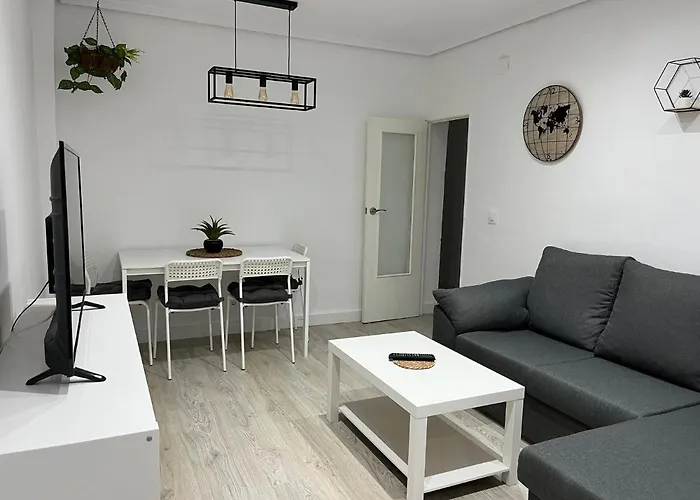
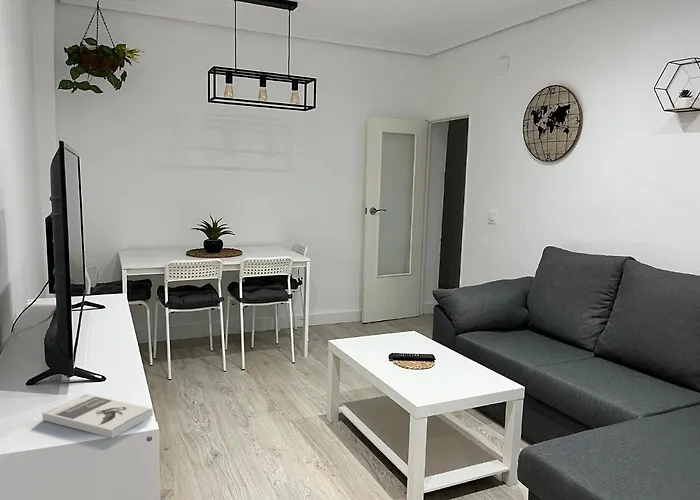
+ book [41,393,154,439]
